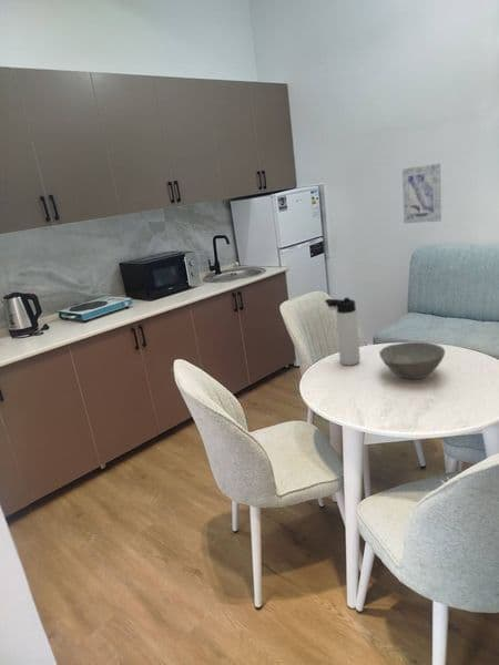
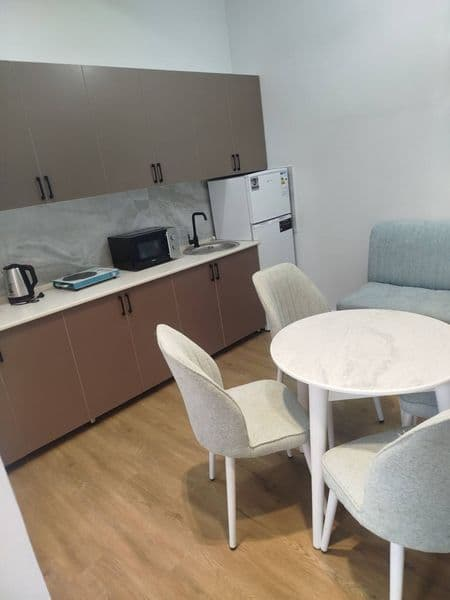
- wall art [401,162,442,225]
- thermos bottle [324,296,361,367]
- bowl [378,341,446,380]
